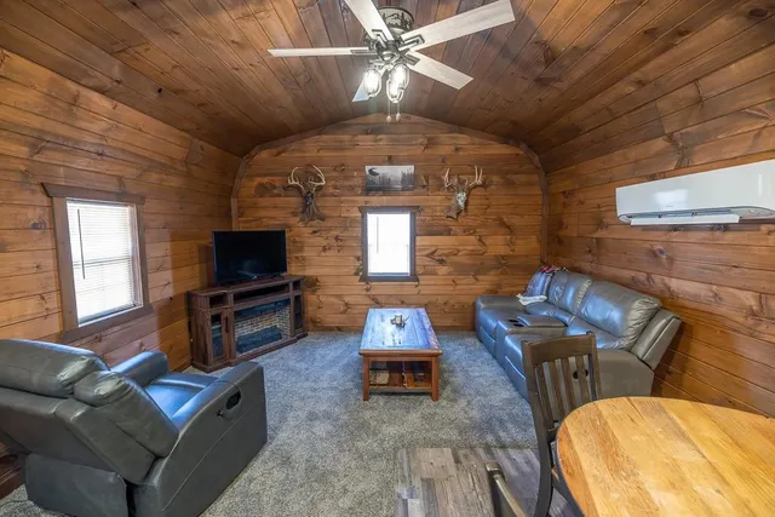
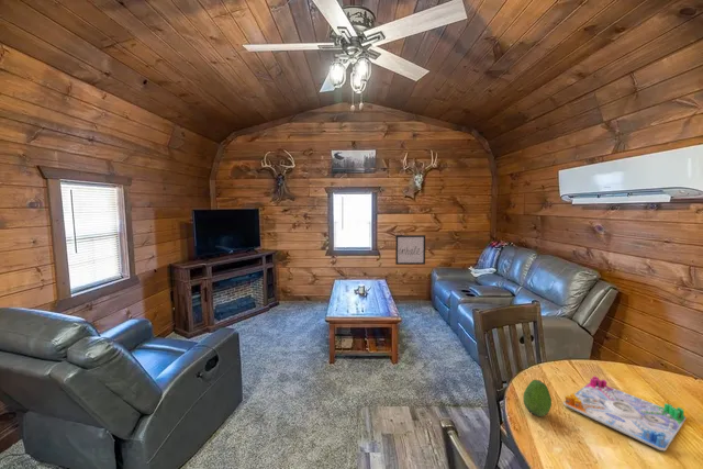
+ wall art [394,234,426,266]
+ board game [562,375,688,451]
+ fruit [522,379,553,417]
